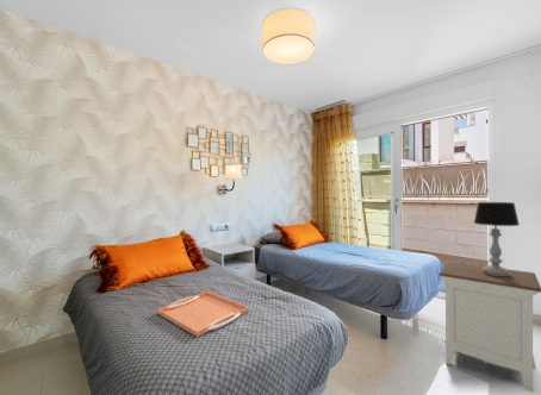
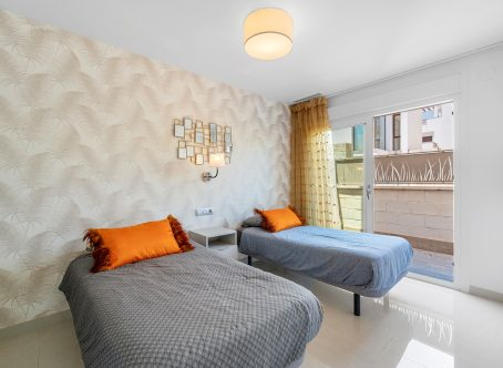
- table lamp [473,201,521,276]
- serving tray [156,290,250,338]
- nightstand [437,261,541,394]
